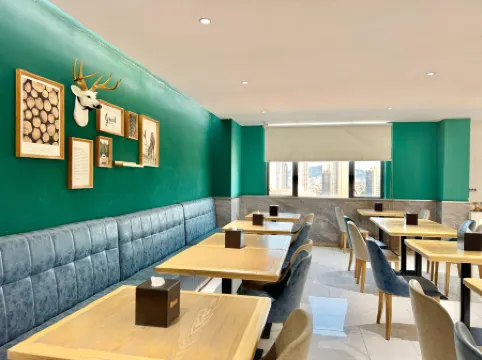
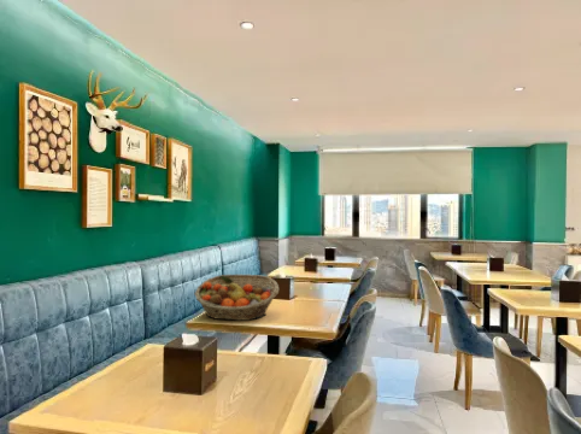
+ fruit basket [194,274,280,322]
